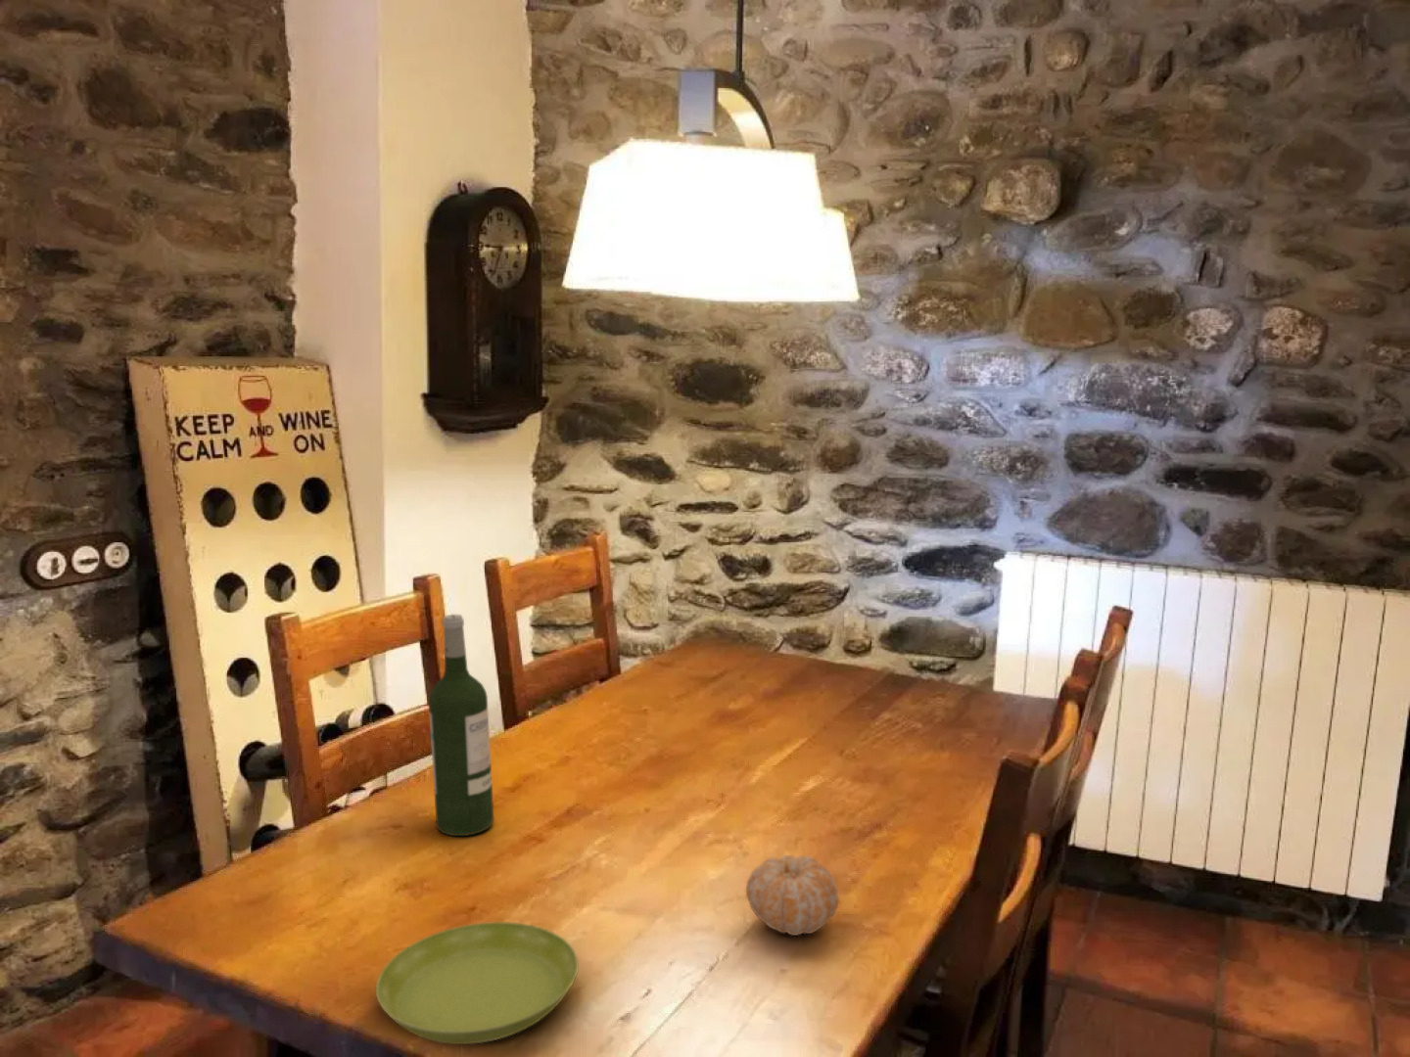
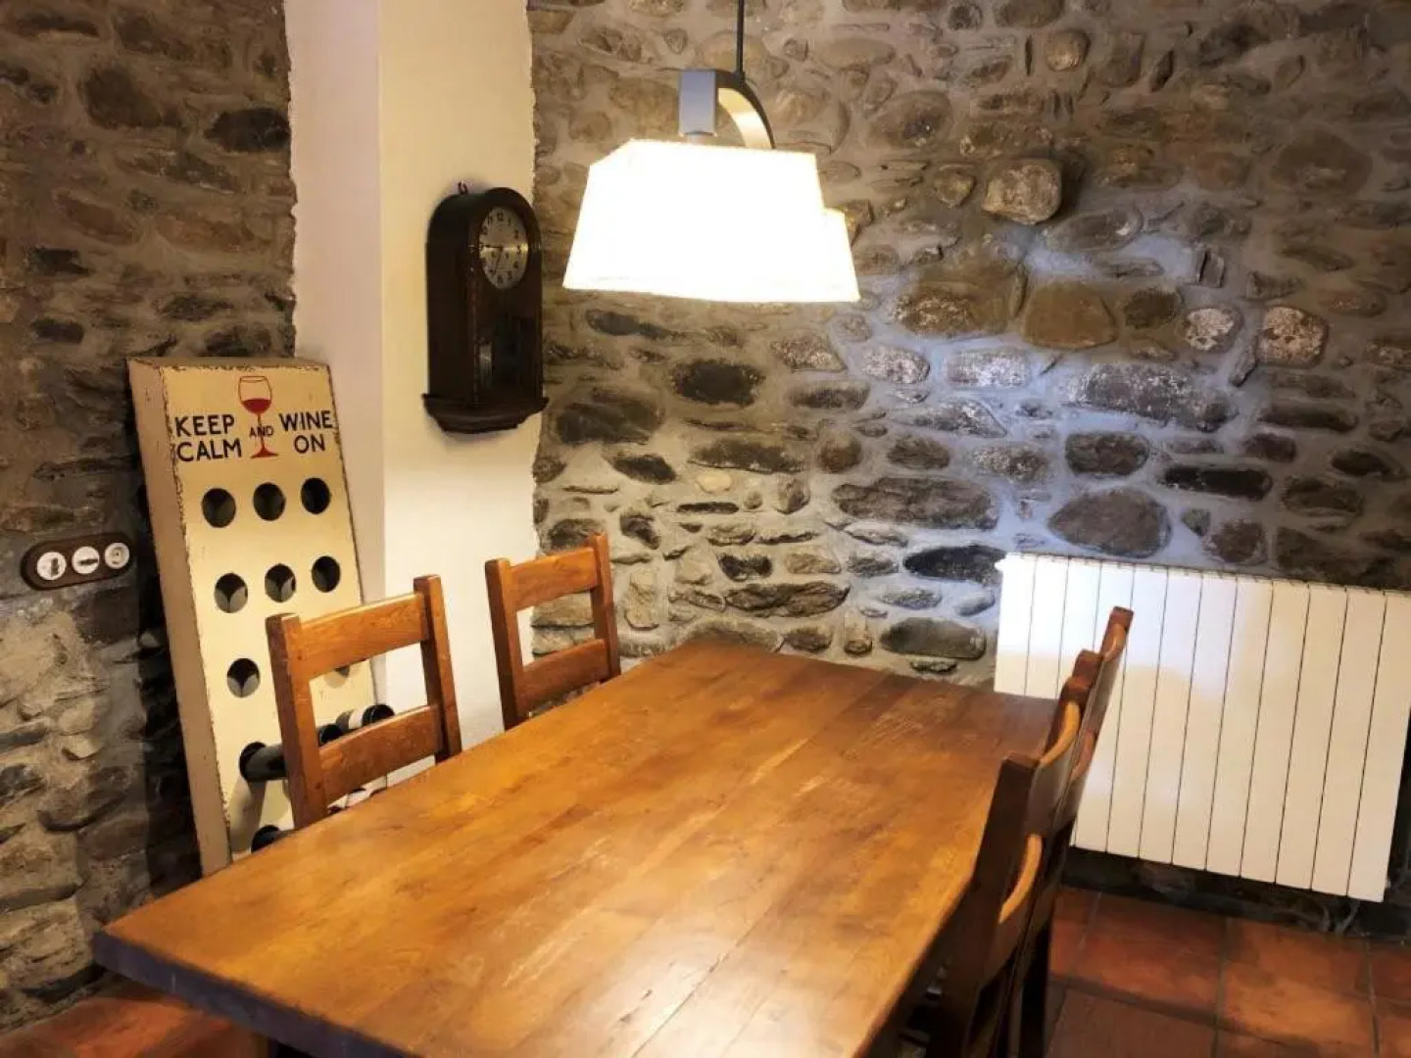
- saucer [375,920,580,1045]
- fruit [745,855,840,937]
- wine bottle [427,614,494,837]
